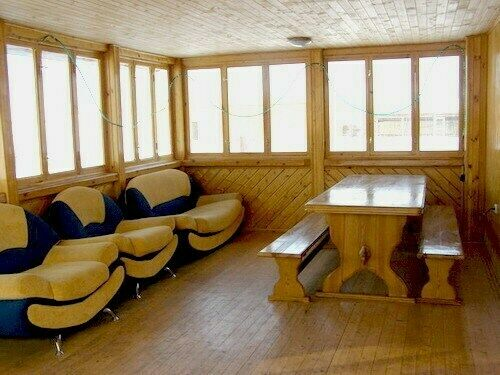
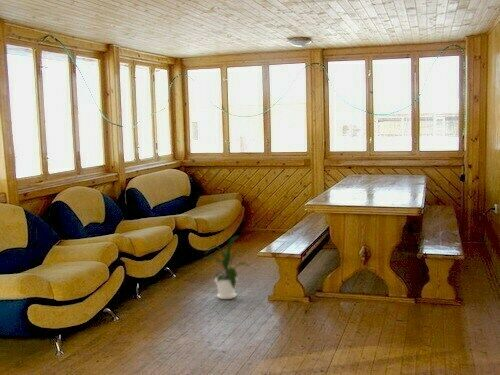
+ house plant [203,235,255,300]
